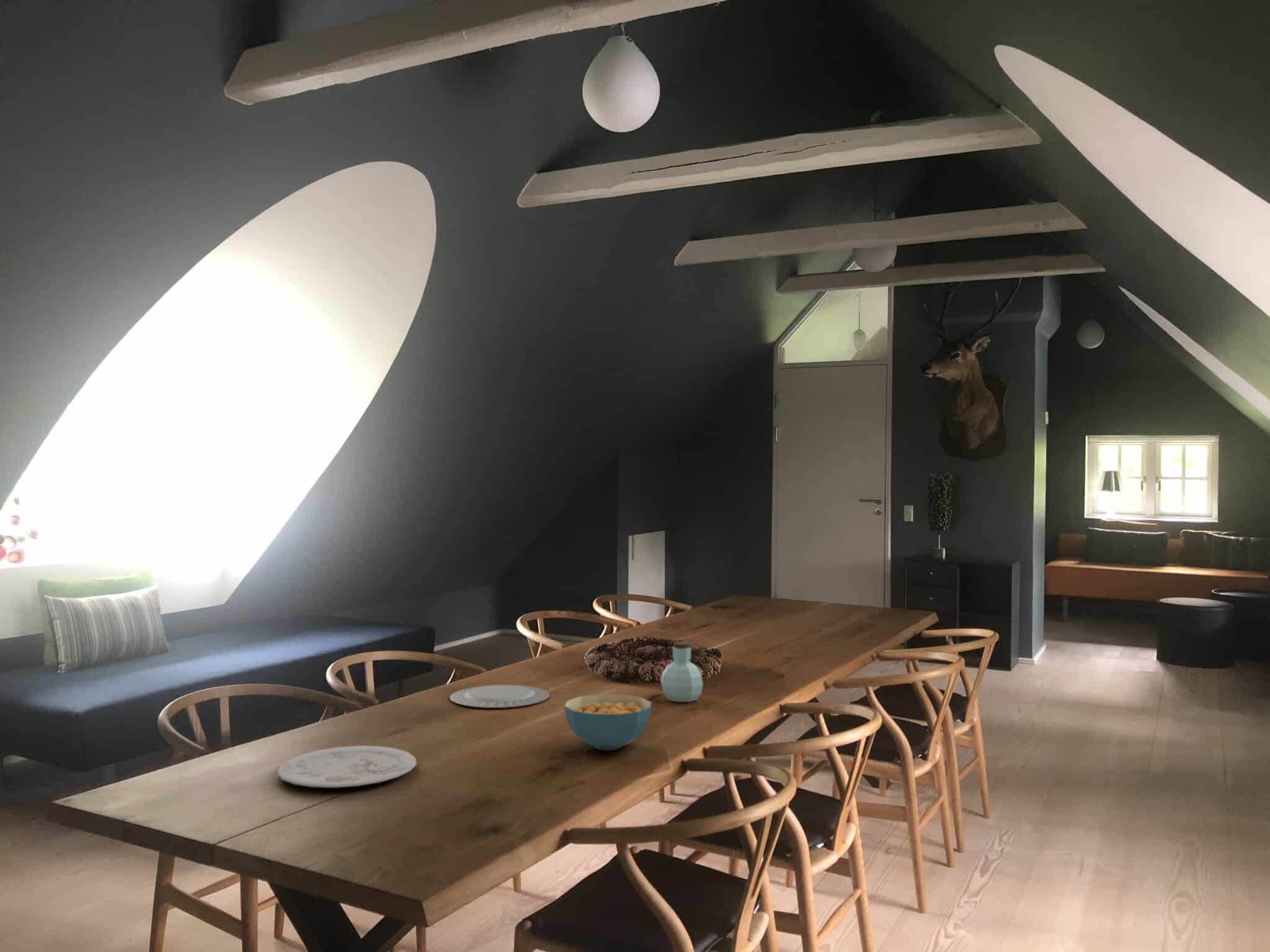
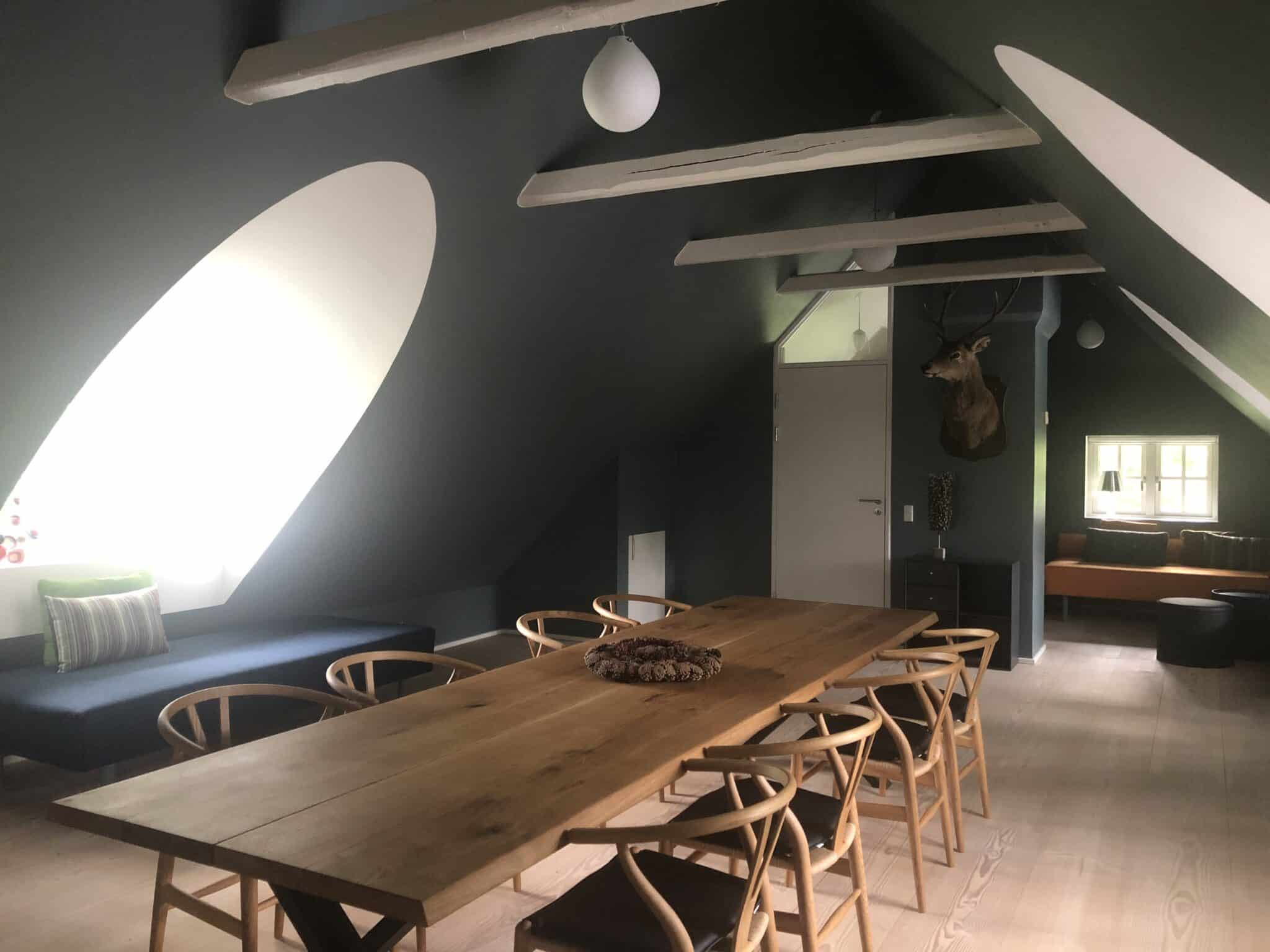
- jar [660,641,704,702]
- cereal bowl [564,694,652,751]
- chinaware [449,684,551,708]
- plate [277,745,417,788]
